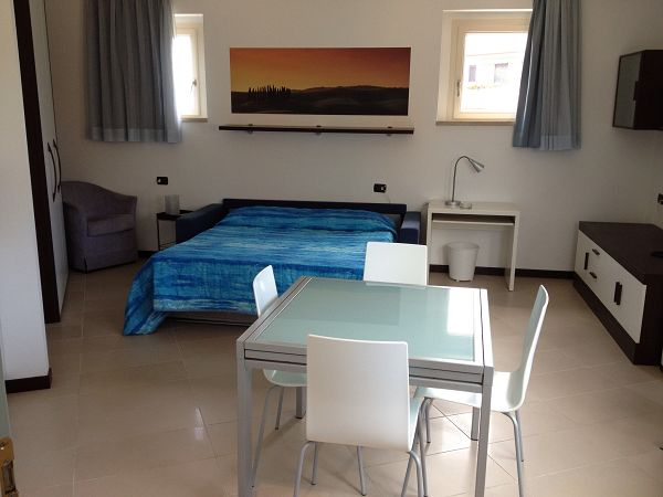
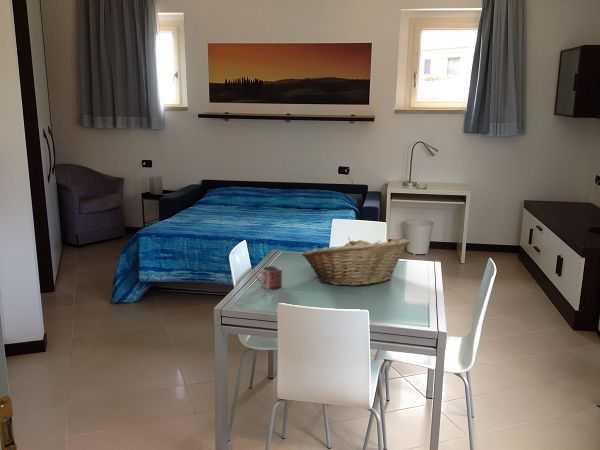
+ mug [255,265,283,290]
+ fruit basket [301,236,411,287]
